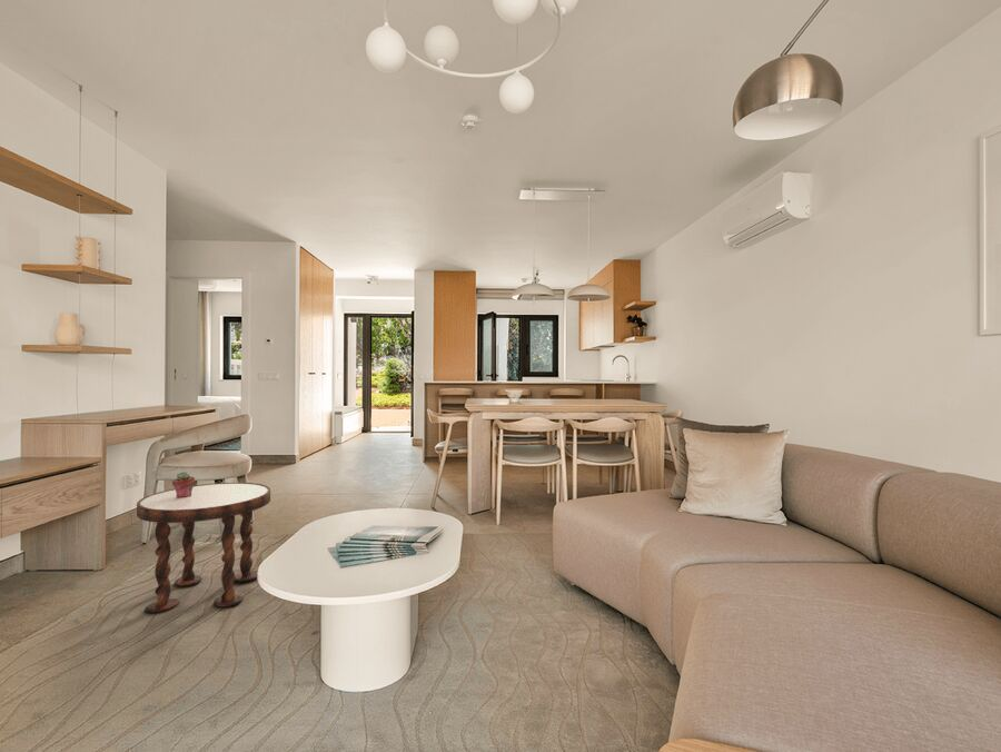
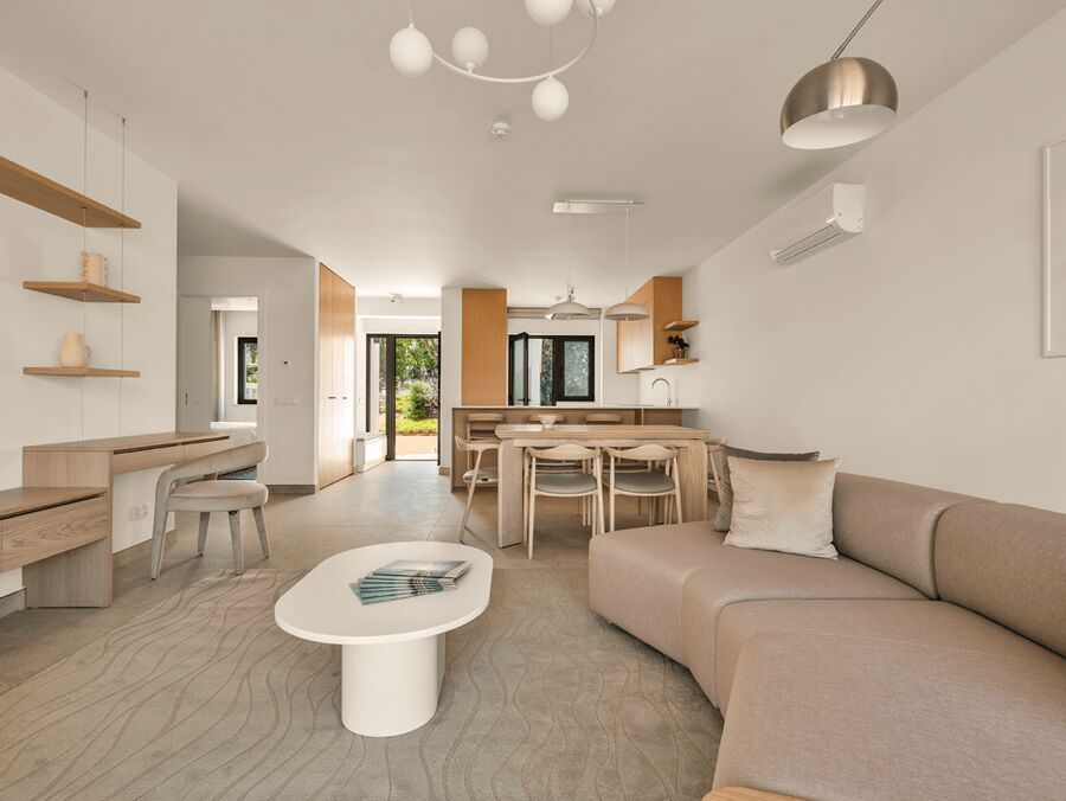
- potted succulent [171,471,196,498]
- side table [136,482,271,614]
